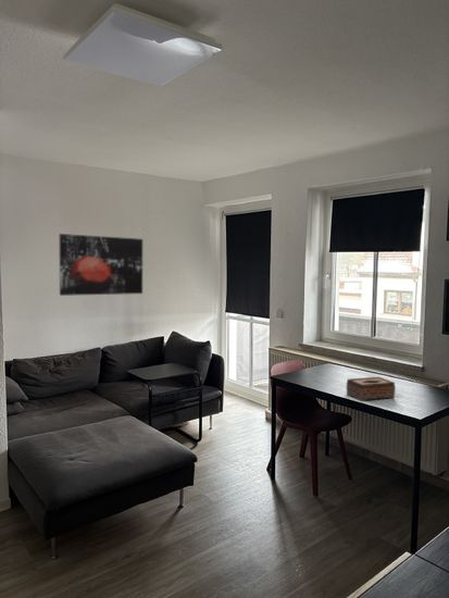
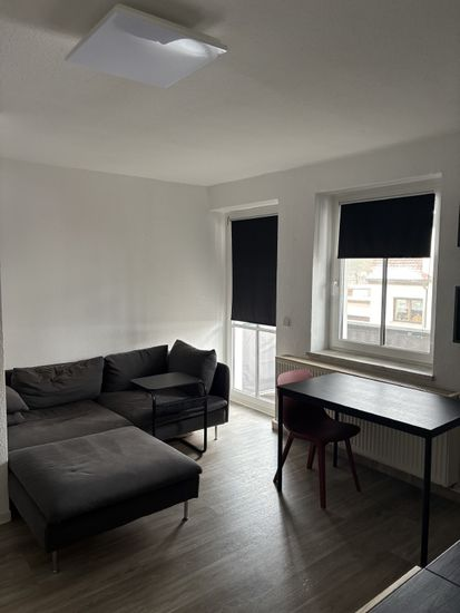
- tissue box [346,376,397,402]
- wall art [58,233,144,297]
